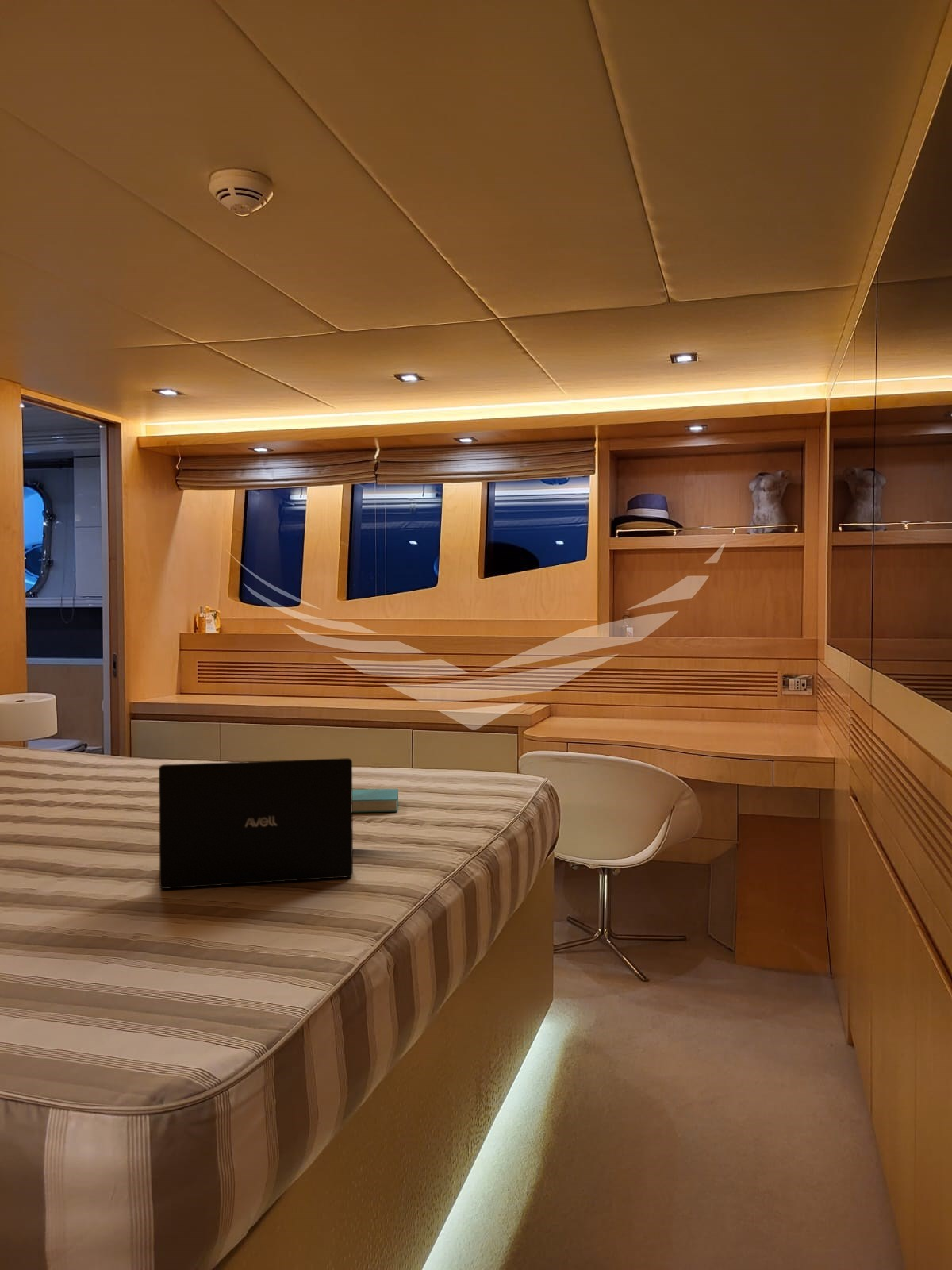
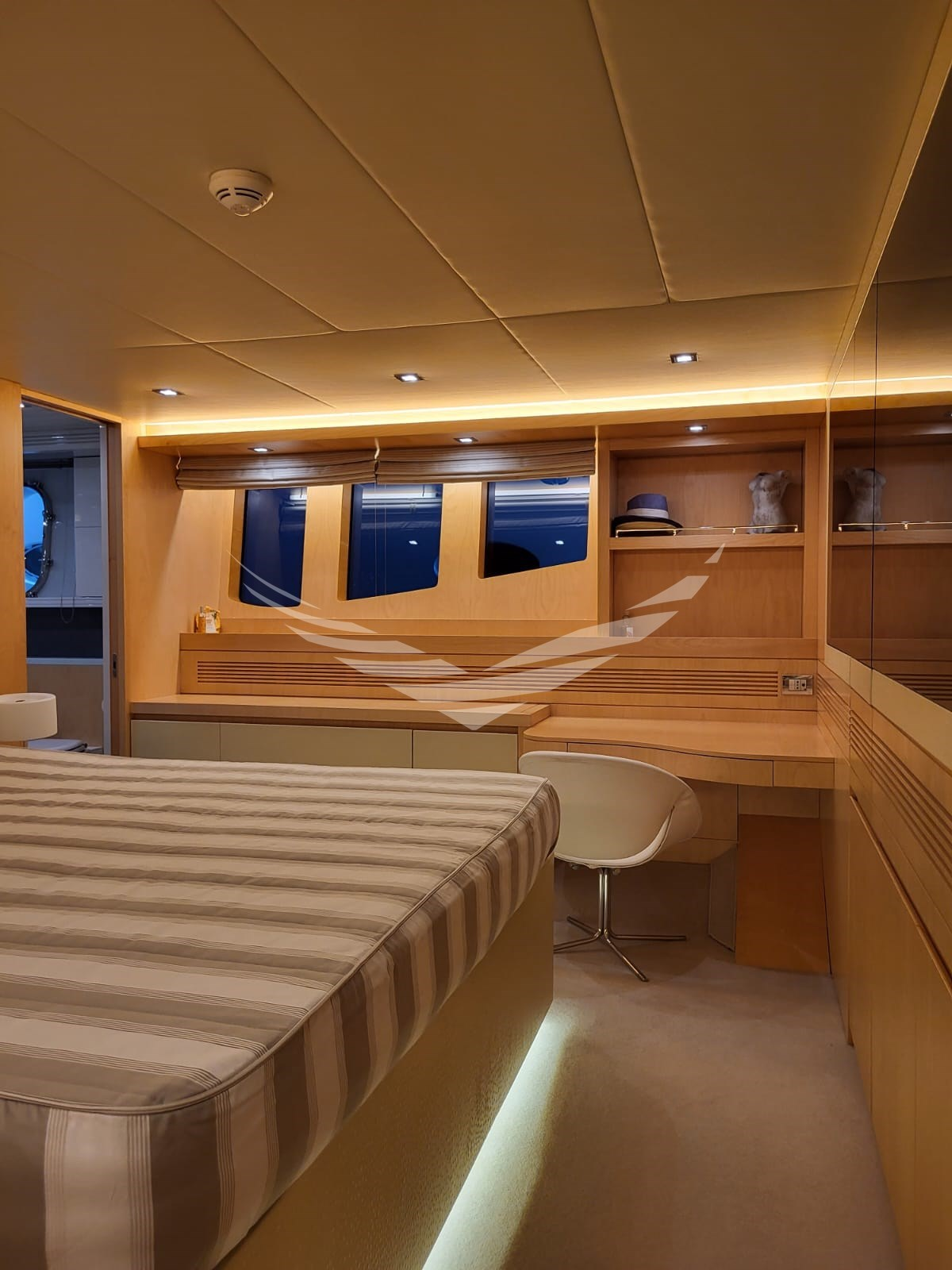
- book [352,788,399,813]
- laptop [158,757,354,890]
